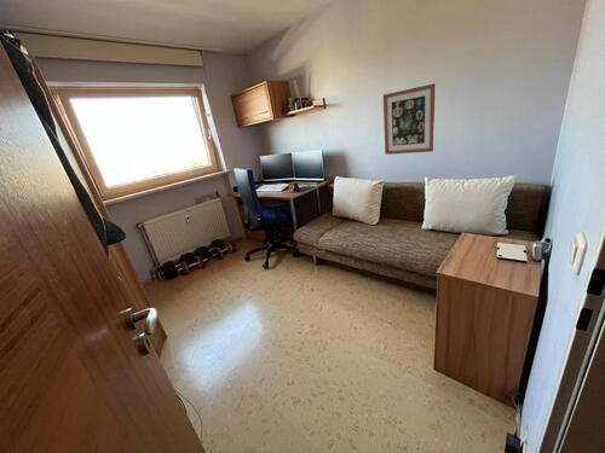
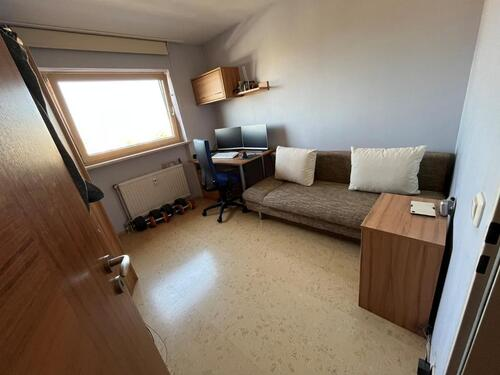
- wall art [382,82,437,156]
